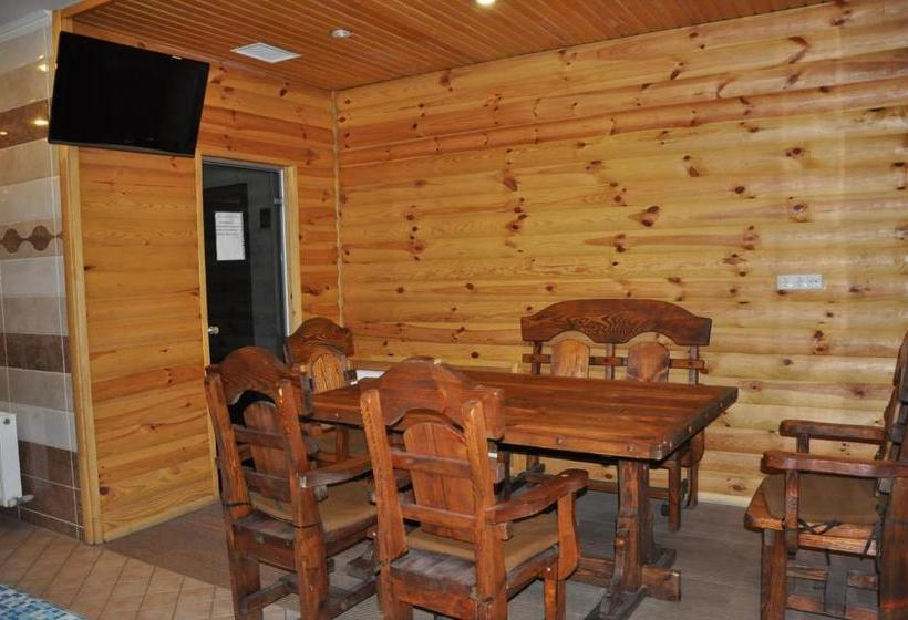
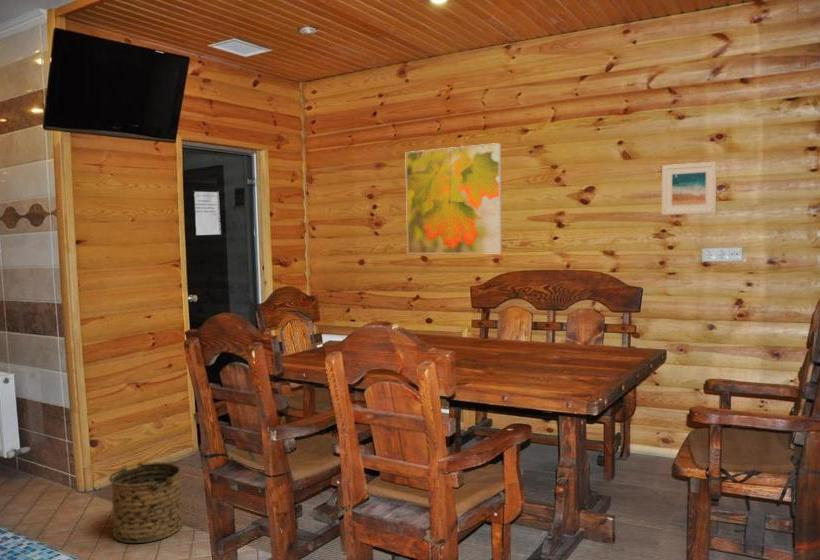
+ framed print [661,161,718,216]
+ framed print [405,142,503,255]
+ bucket [108,461,184,544]
